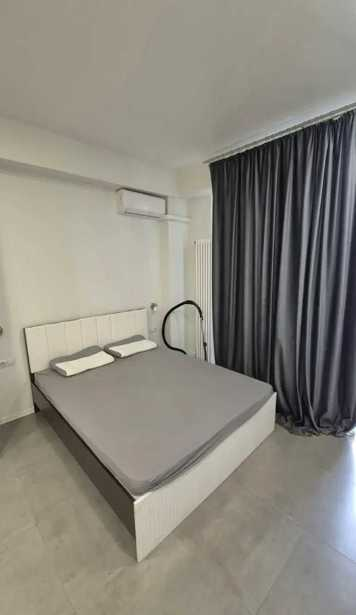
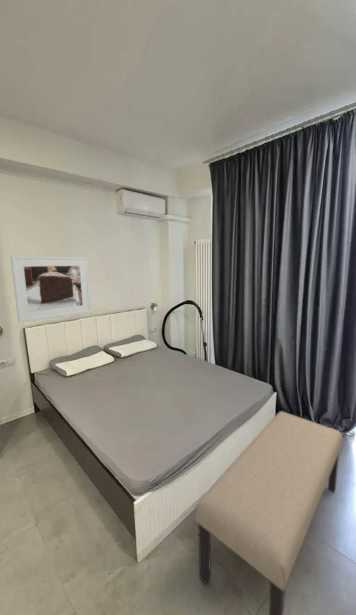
+ bench [194,410,344,615]
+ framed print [10,255,92,323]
